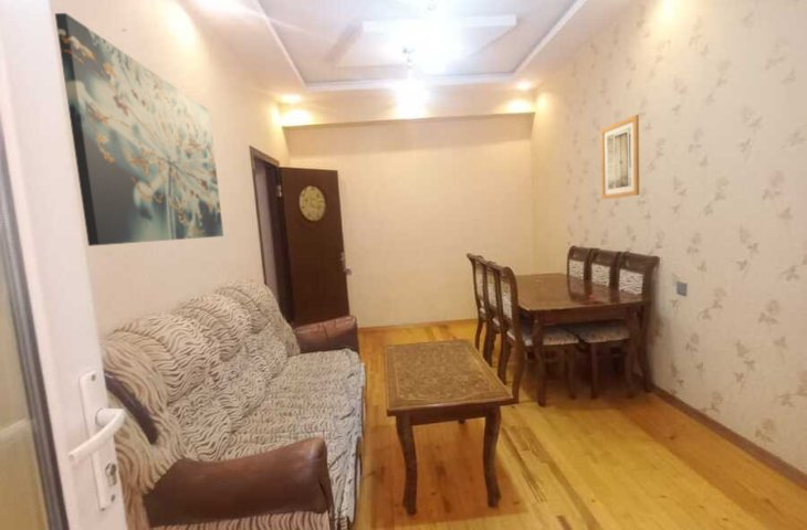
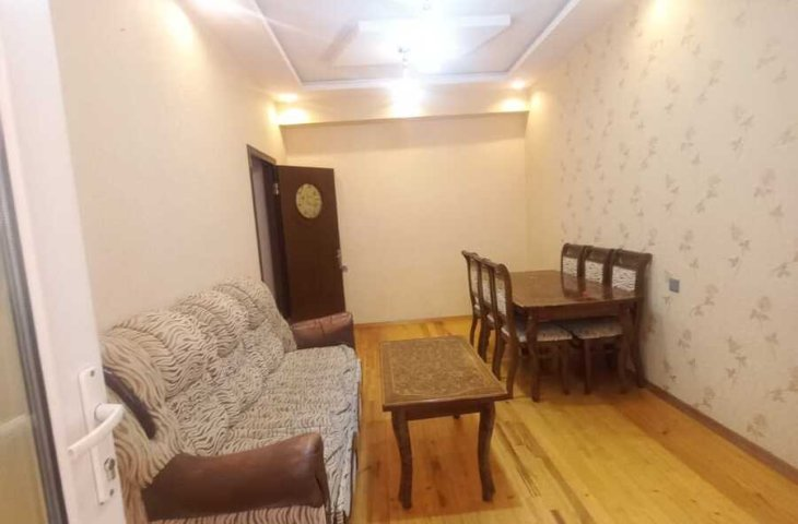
- wall art [599,114,640,200]
- wall art [54,12,224,247]
